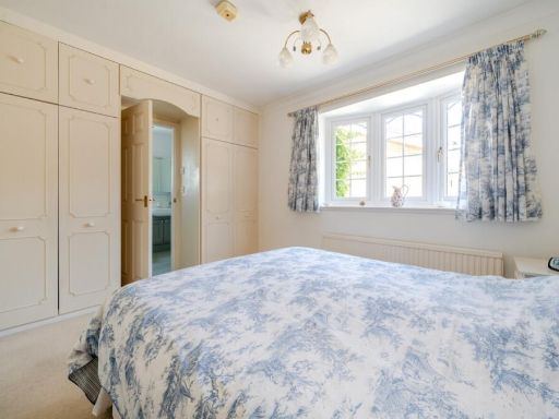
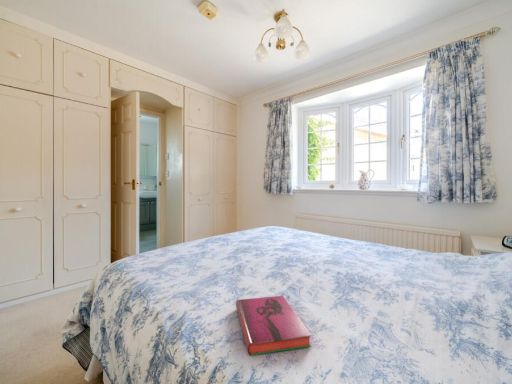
+ hardback book [235,295,312,357]
